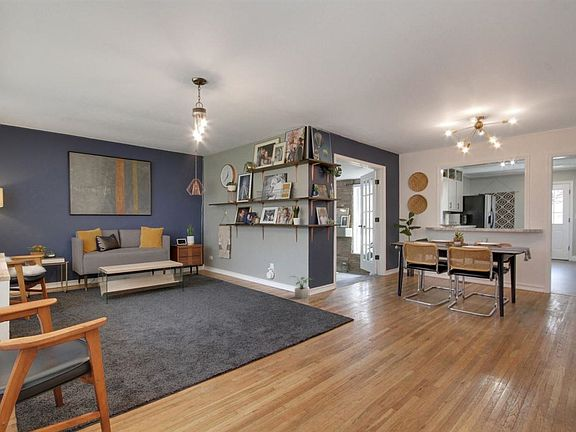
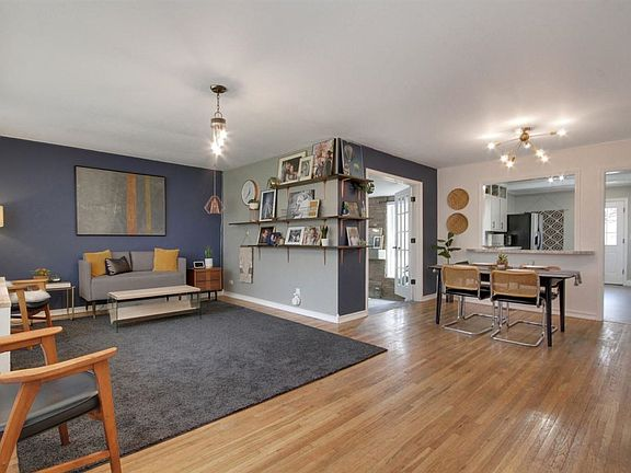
- potted plant [290,275,314,300]
